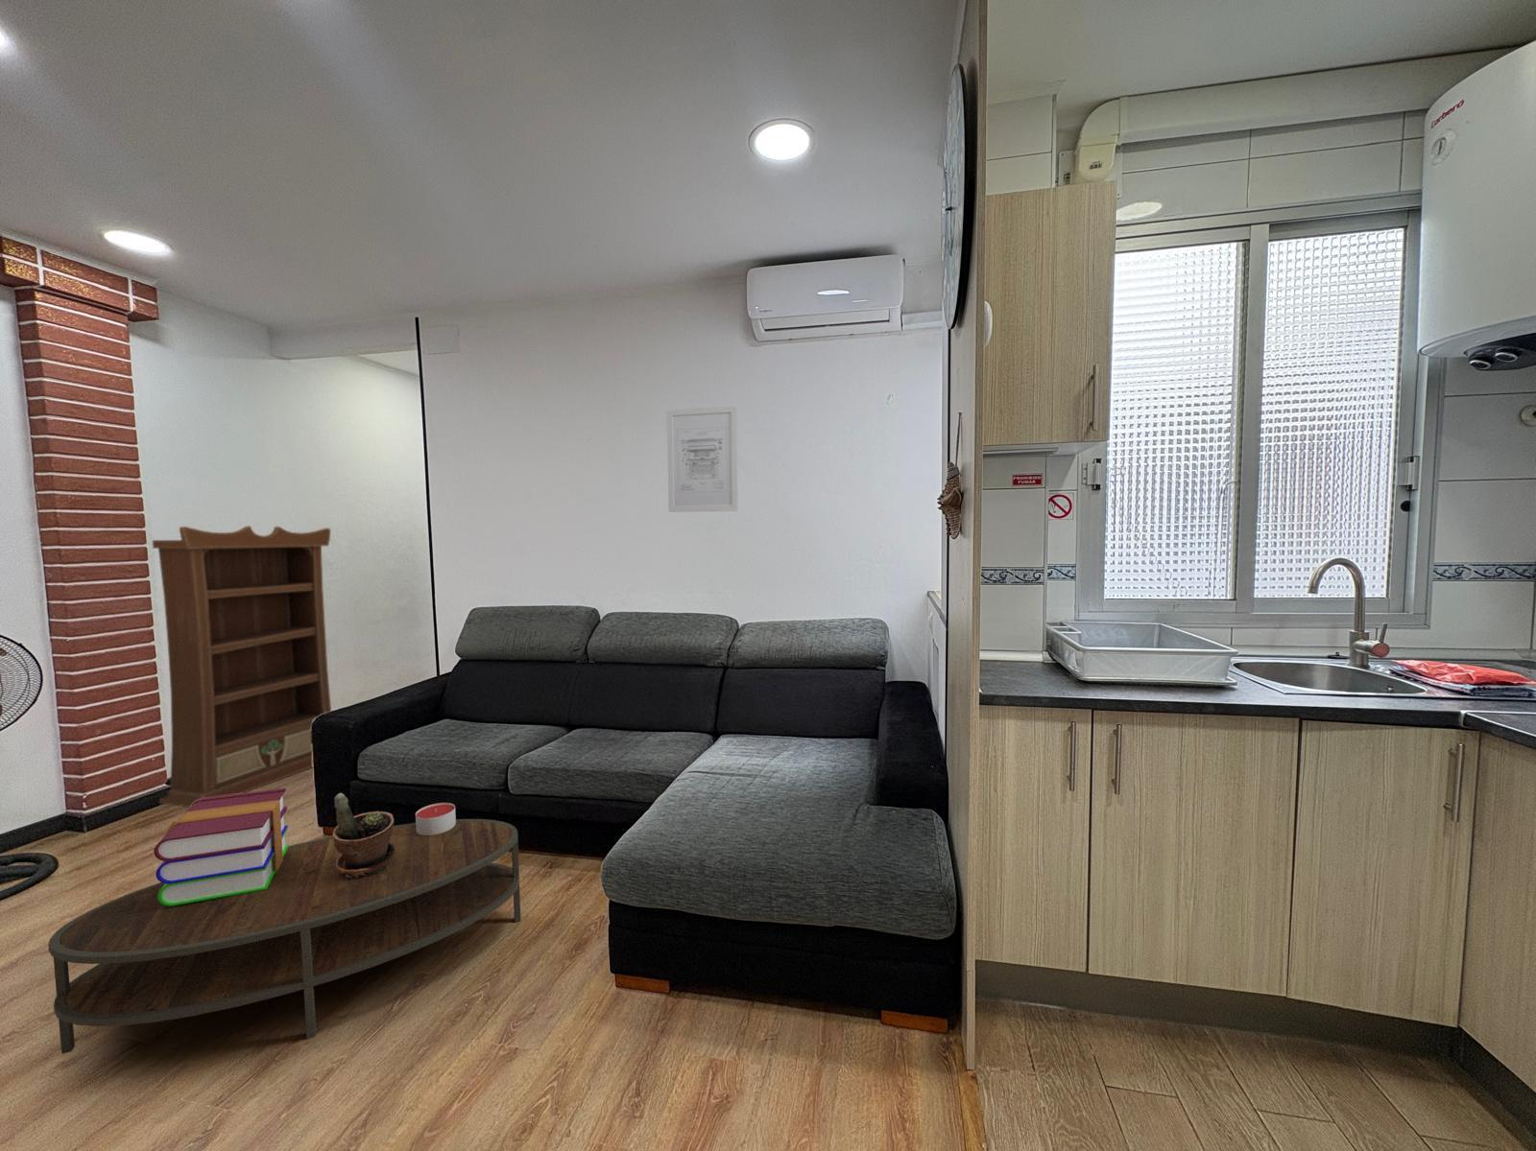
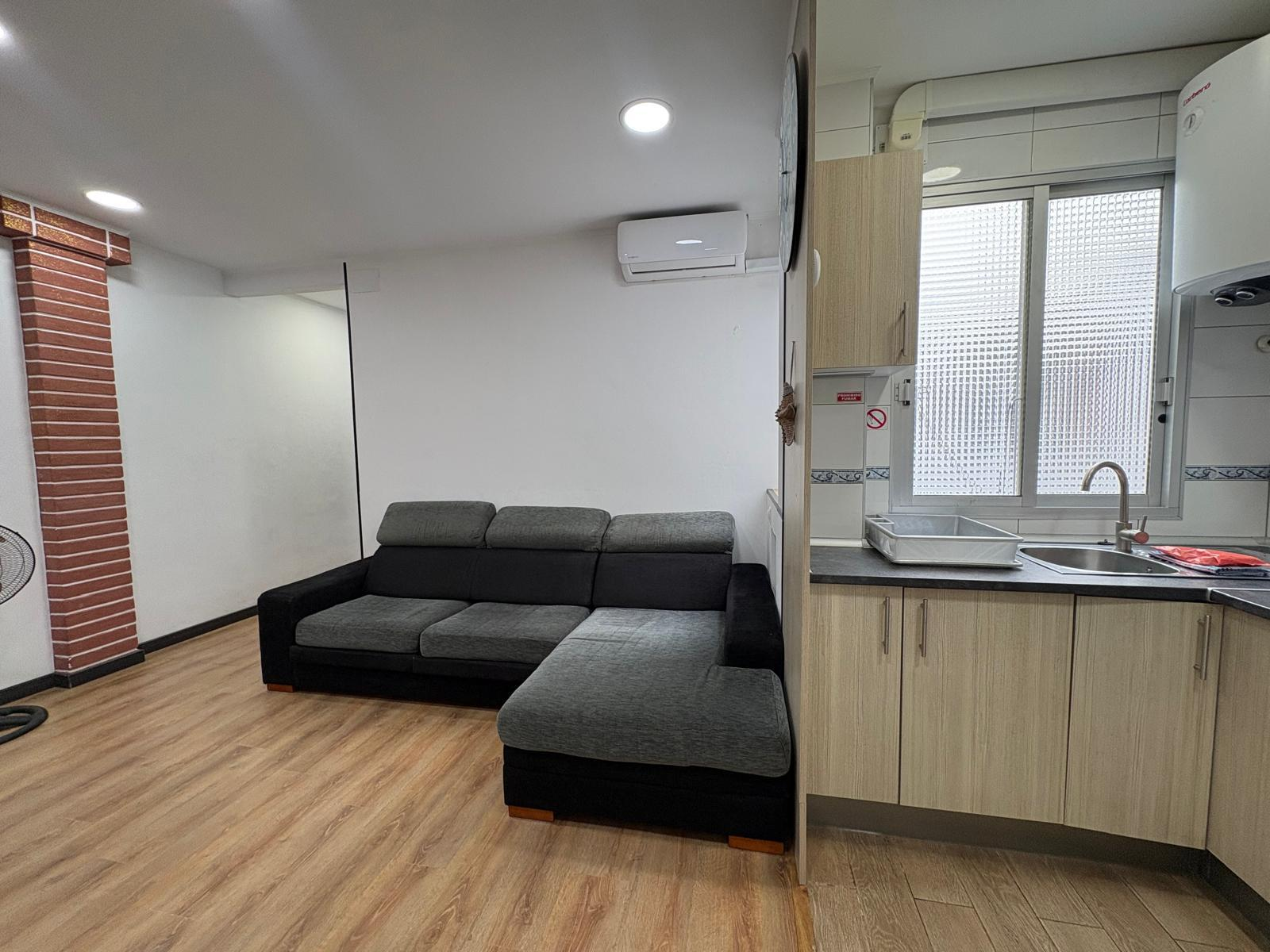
- bookcase [151,525,333,809]
- coffee table [47,819,521,1055]
- books [152,787,290,907]
- wall art [666,405,739,513]
- candle [415,802,457,835]
- potted plant [331,792,395,878]
